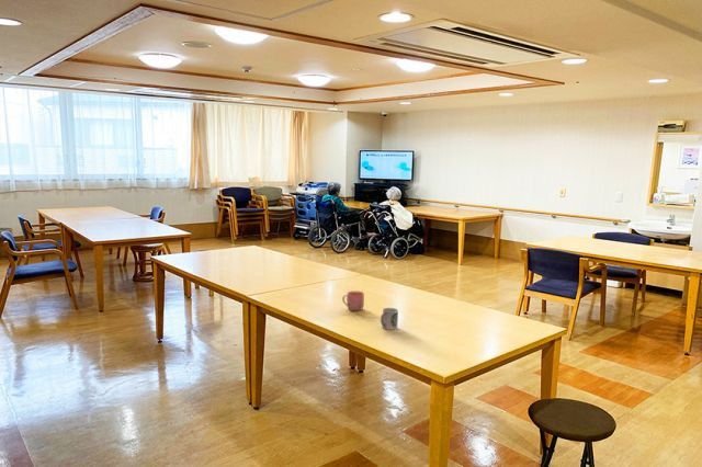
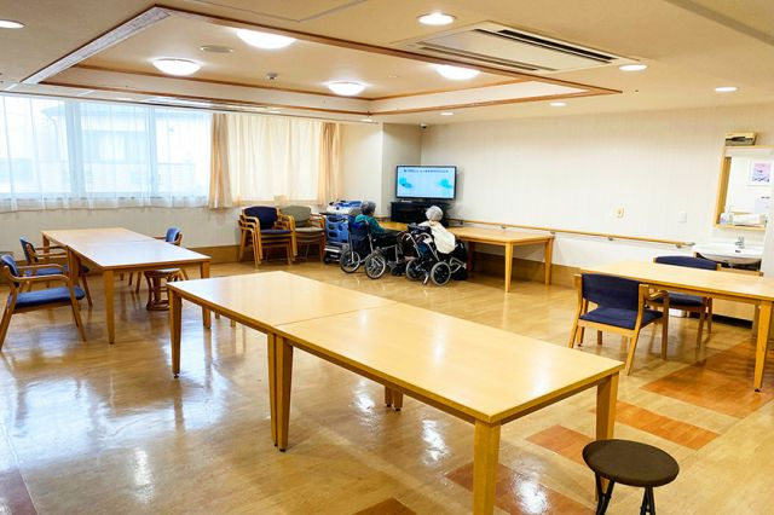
- mug [341,291,365,312]
- cup [380,307,399,331]
